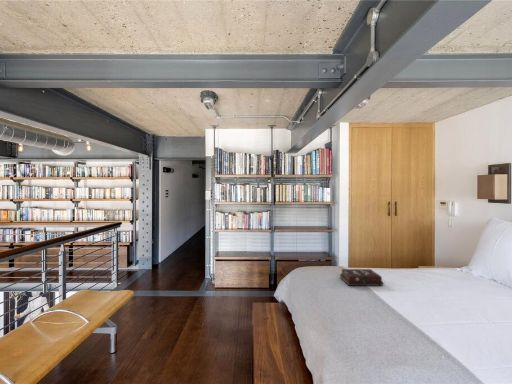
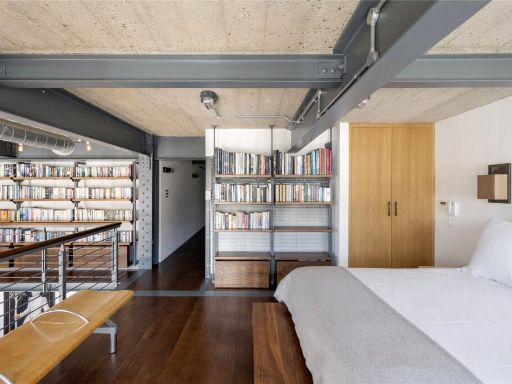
- hardback book [339,268,384,287]
